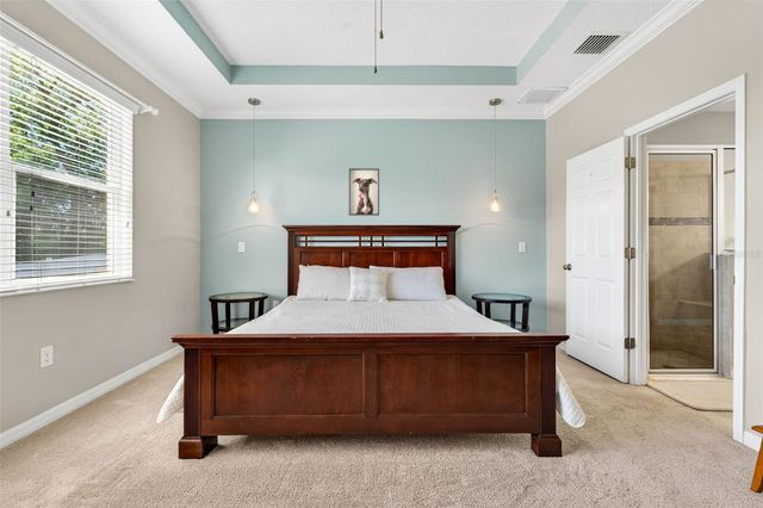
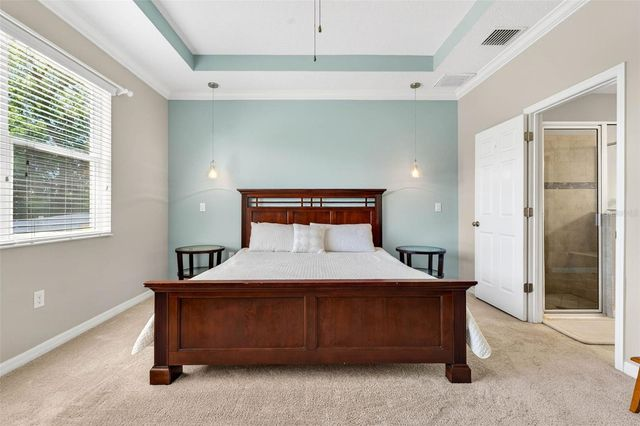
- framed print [348,167,380,217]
